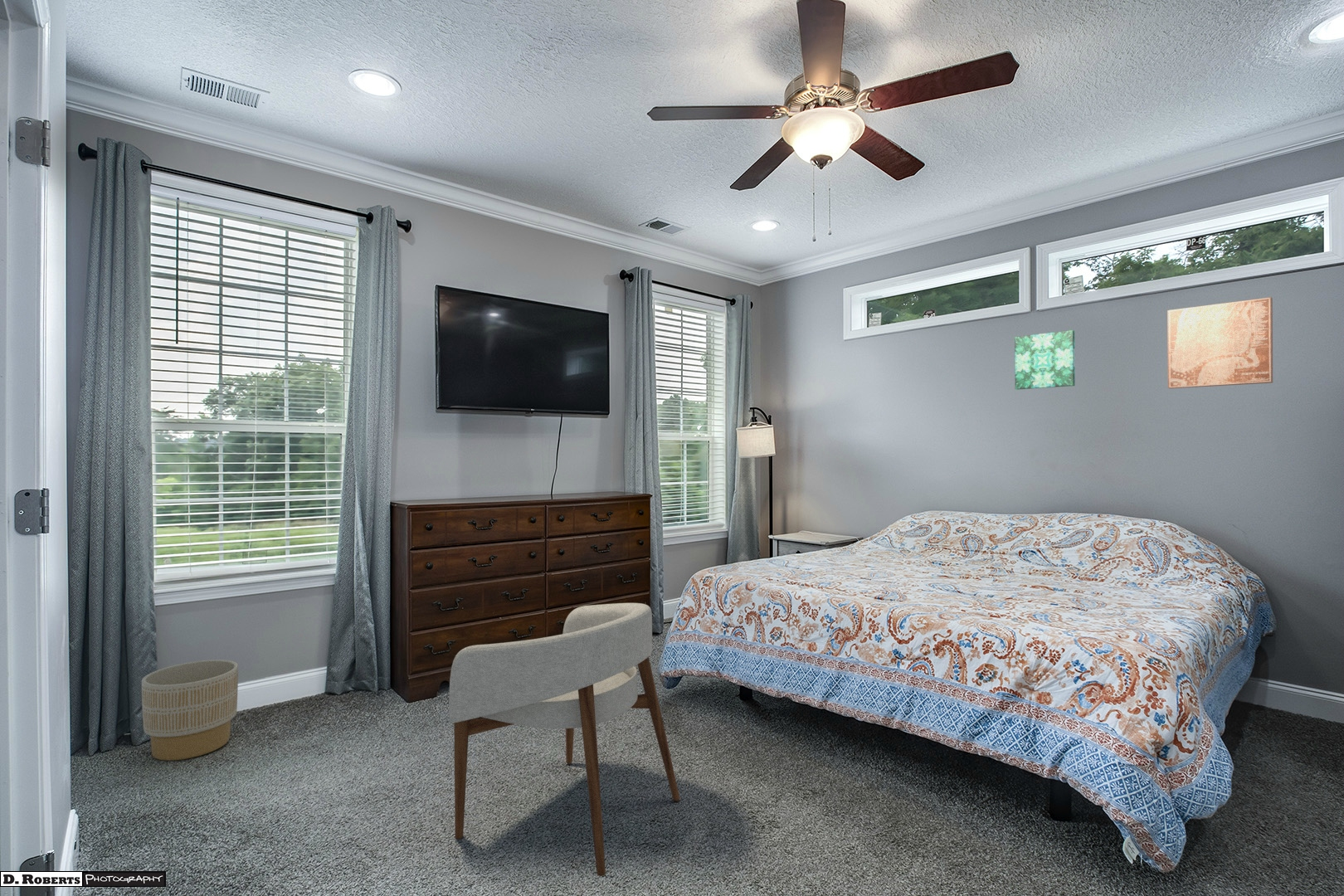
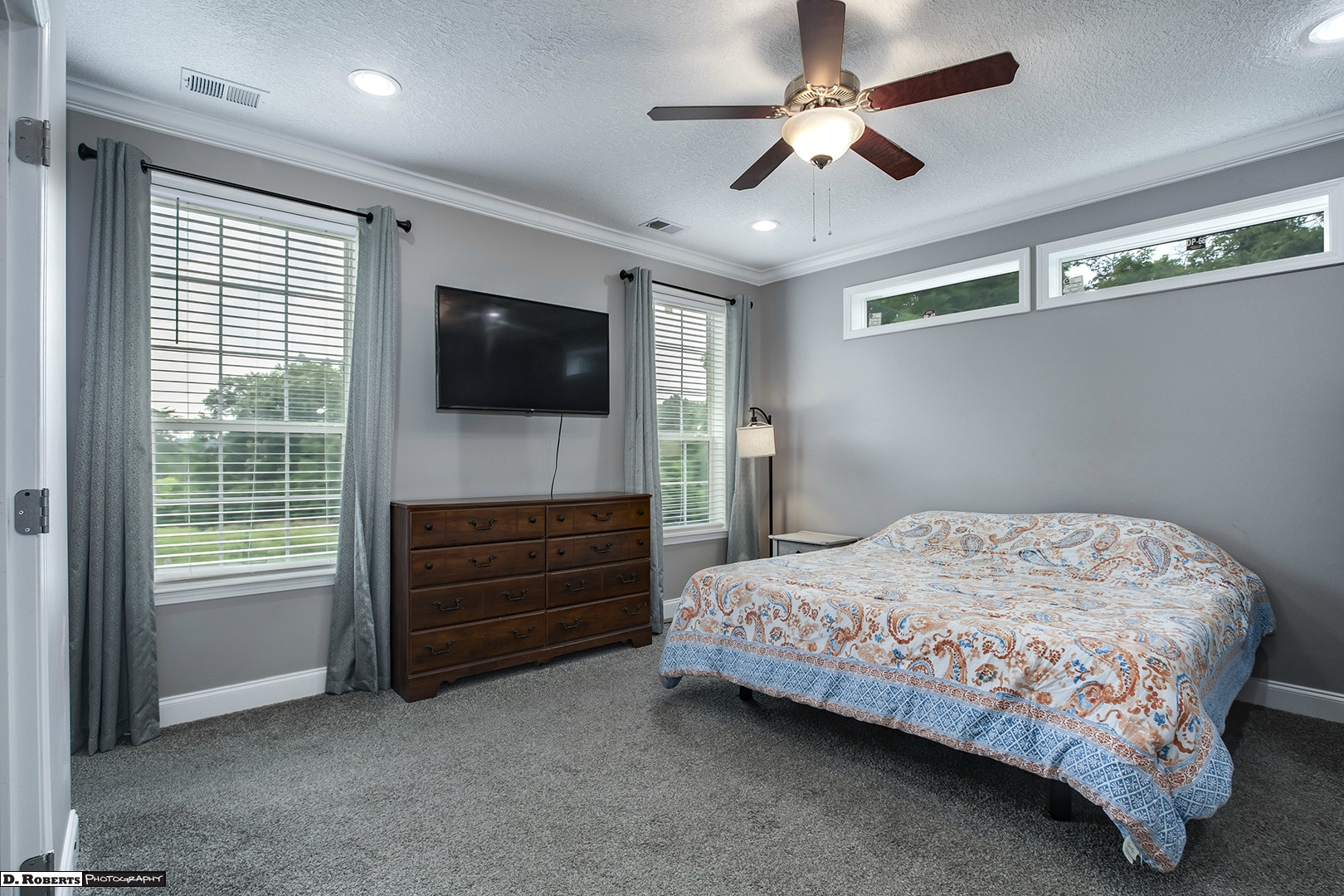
- planter [141,659,239,762]
- wall art [1014,329,1076,390]
- armchair [448,602,680,877]
- wall art [1166,296,1273,389]
